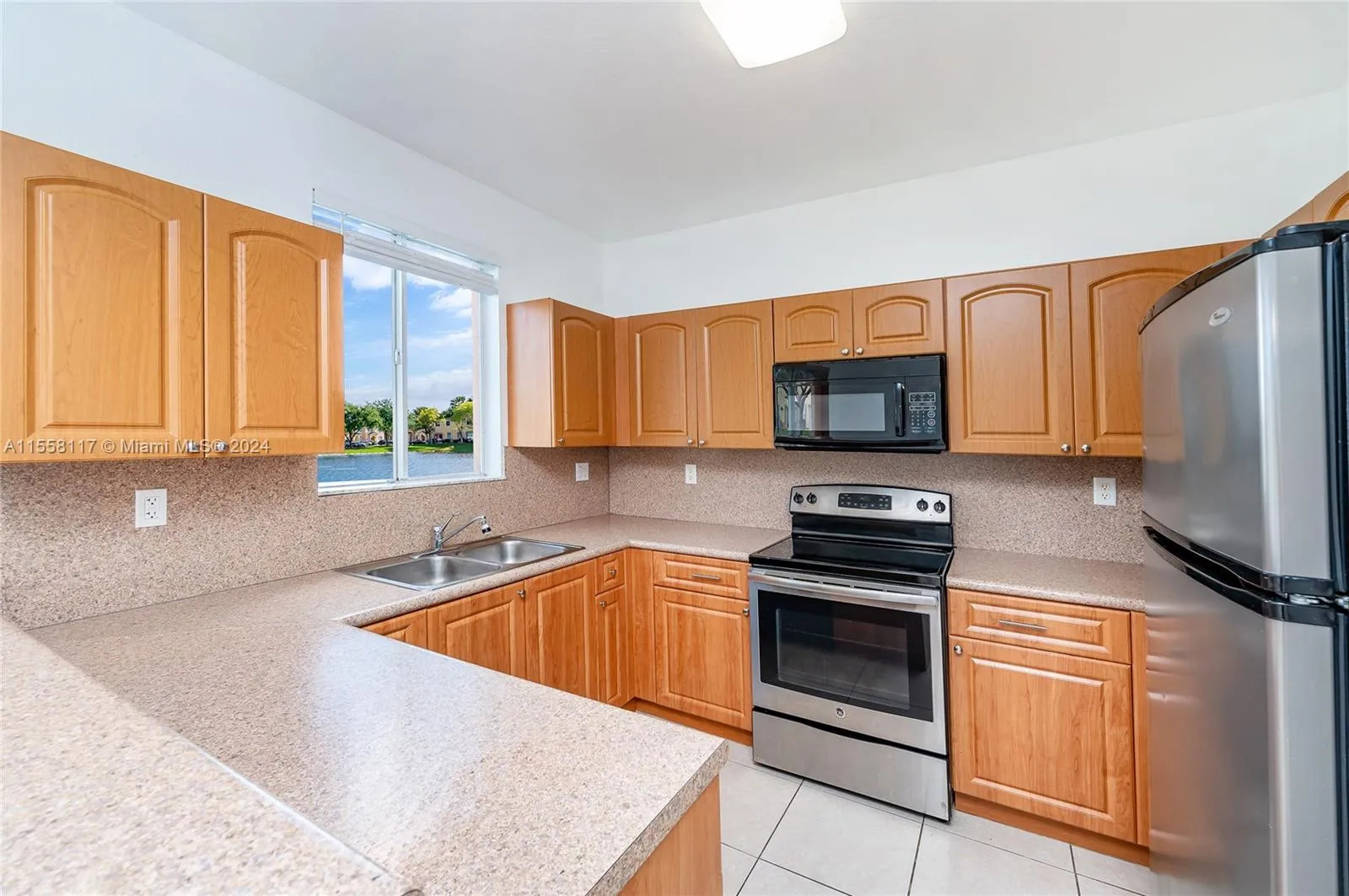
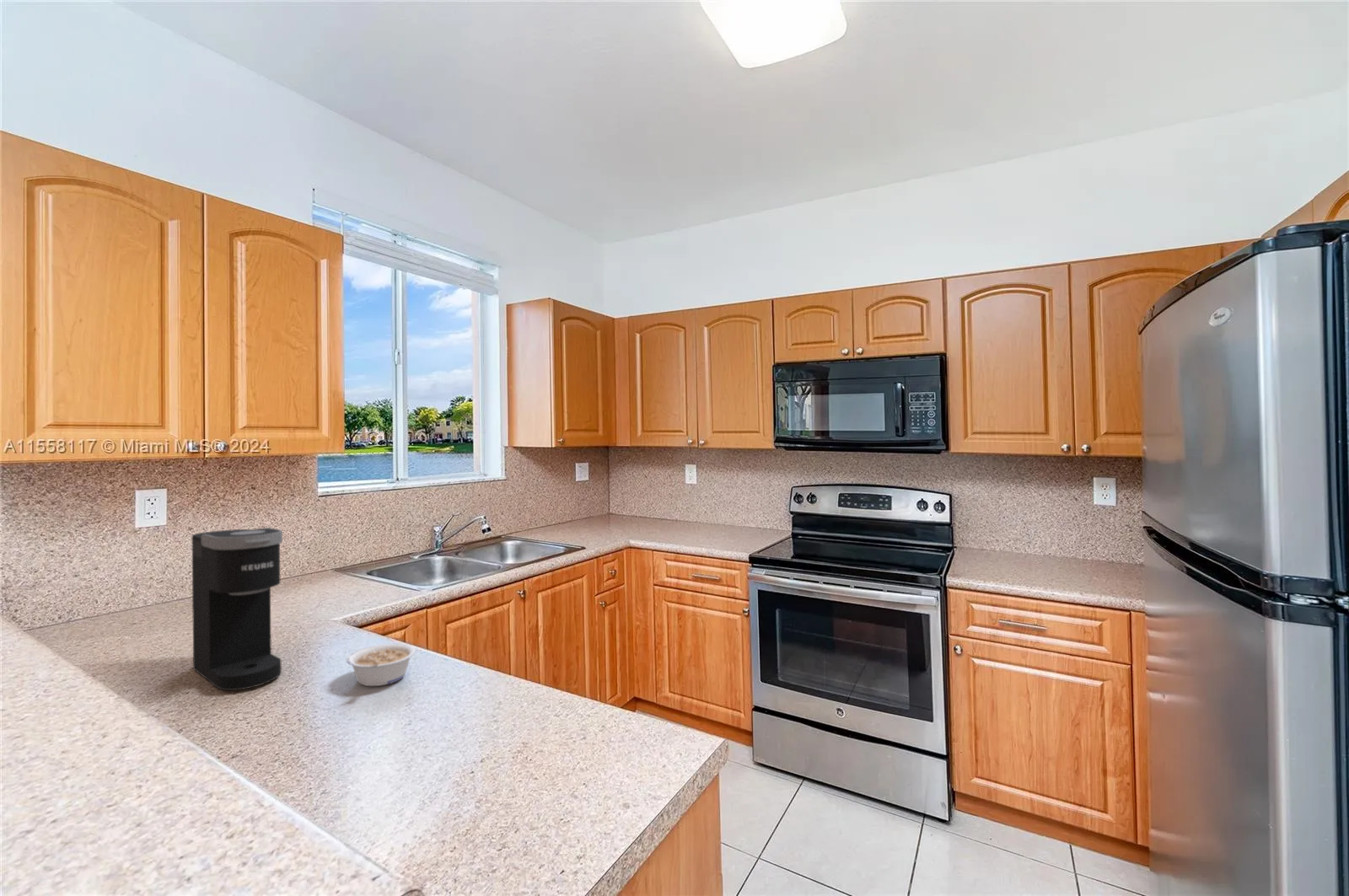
+ legume [346,643,417,687]
+ coffee maker [191,527,283,691]
